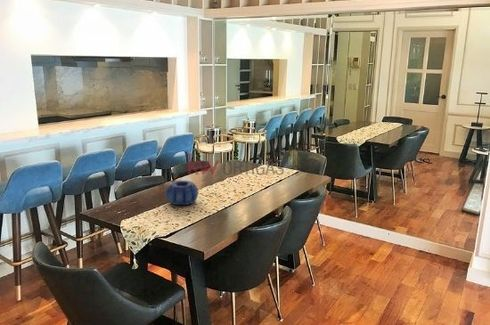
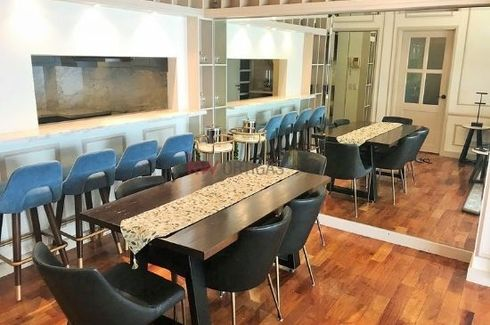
- decorative bowl [164,180,199,206]
